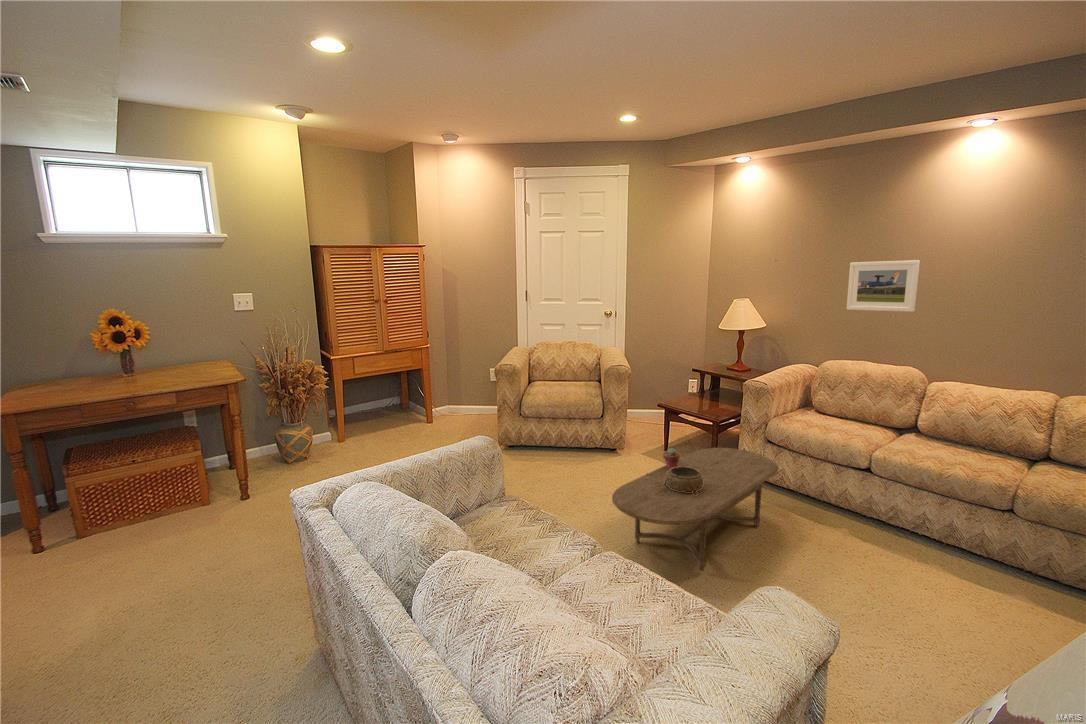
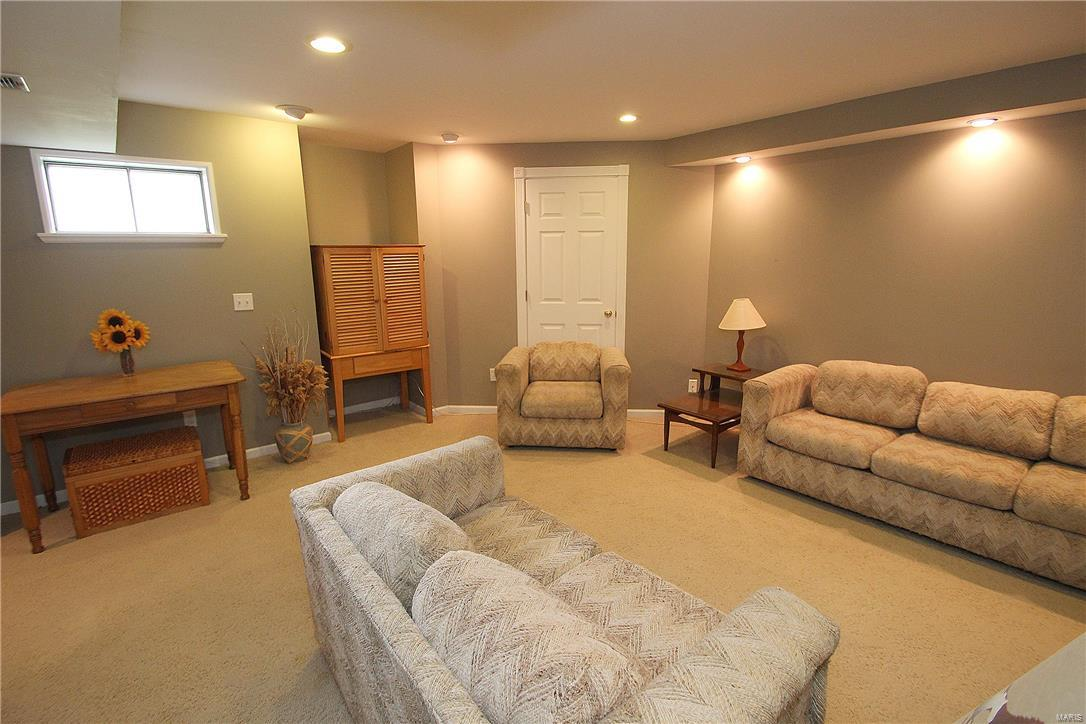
- decorative bowl [663,467,703,495]
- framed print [846,259,921,313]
- potted succulent [662,447,681,470]
- coffee table [611,447,779,572]
